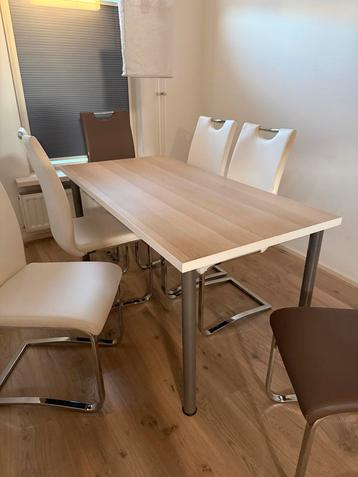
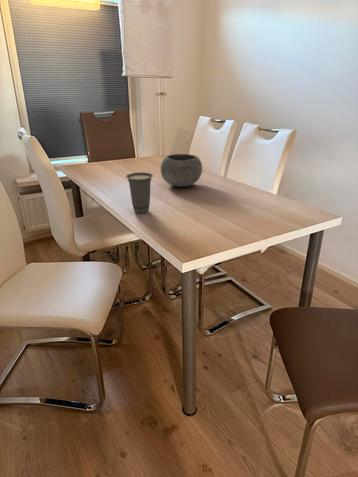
+ bowl [159,153,203,188]
+ cup [125,171,154,214]
